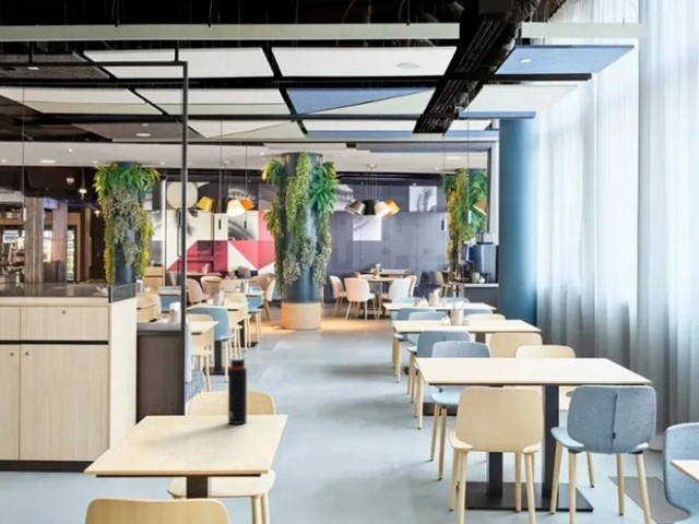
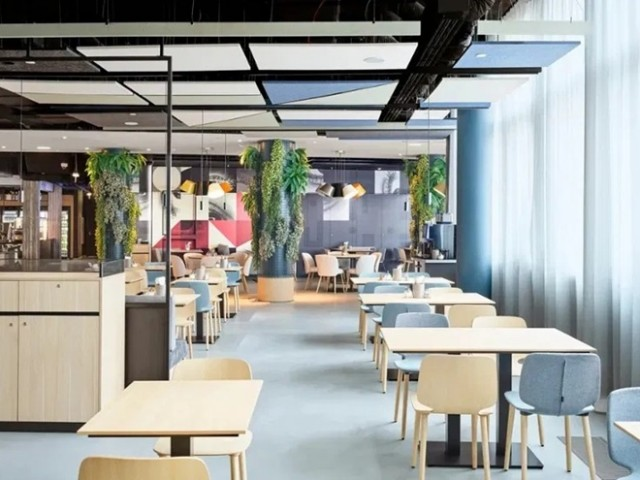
- water bottle [227,357,248,426]
